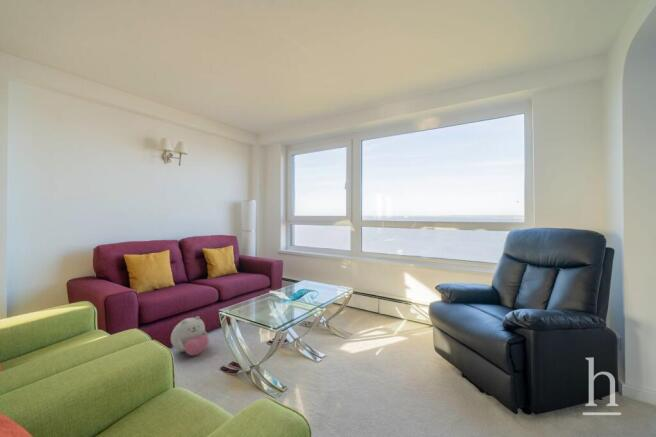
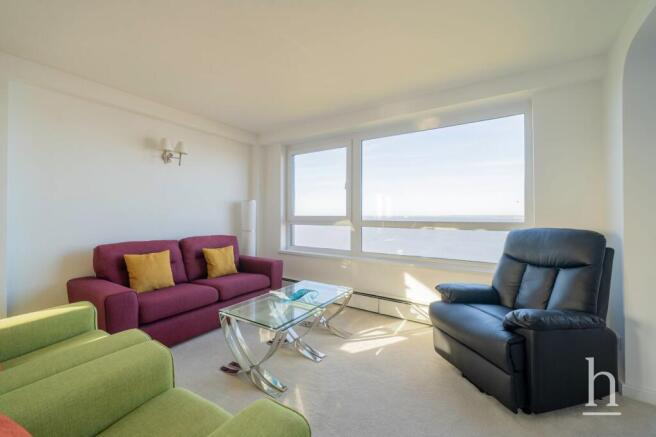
- plush toy [170,315,210,357]
